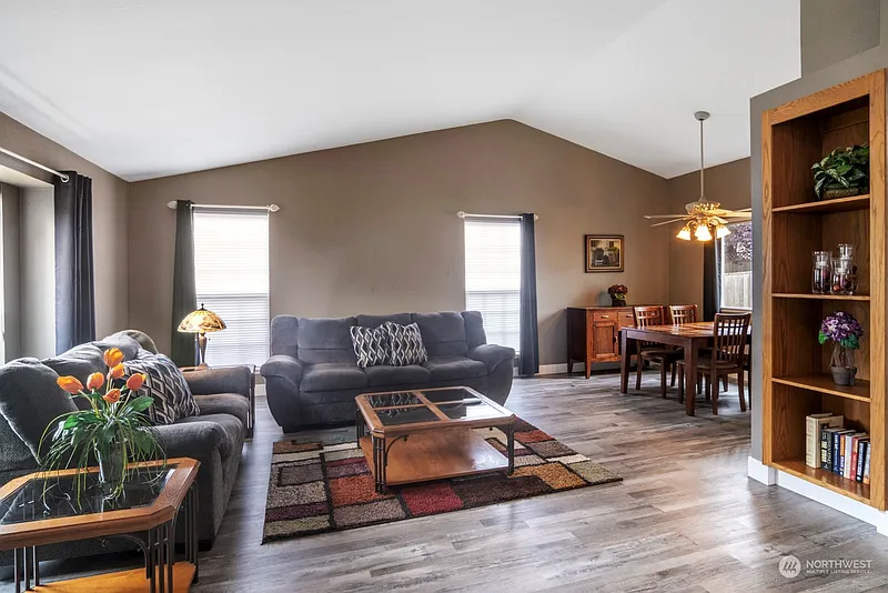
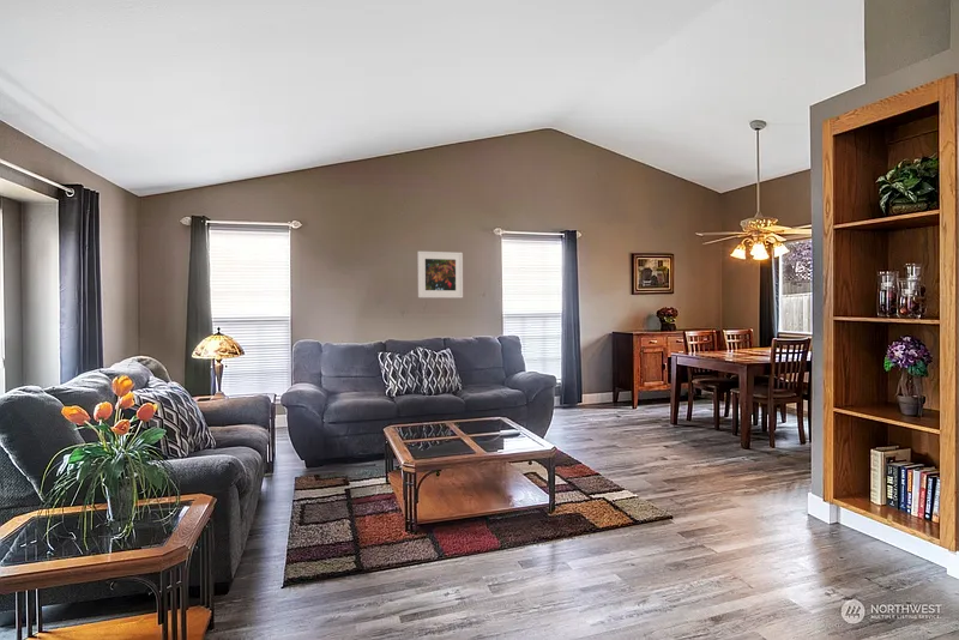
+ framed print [416,250,464,298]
